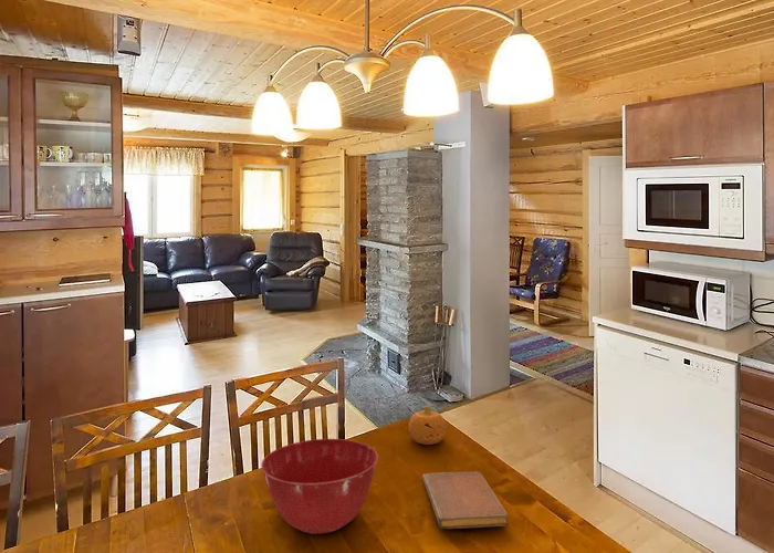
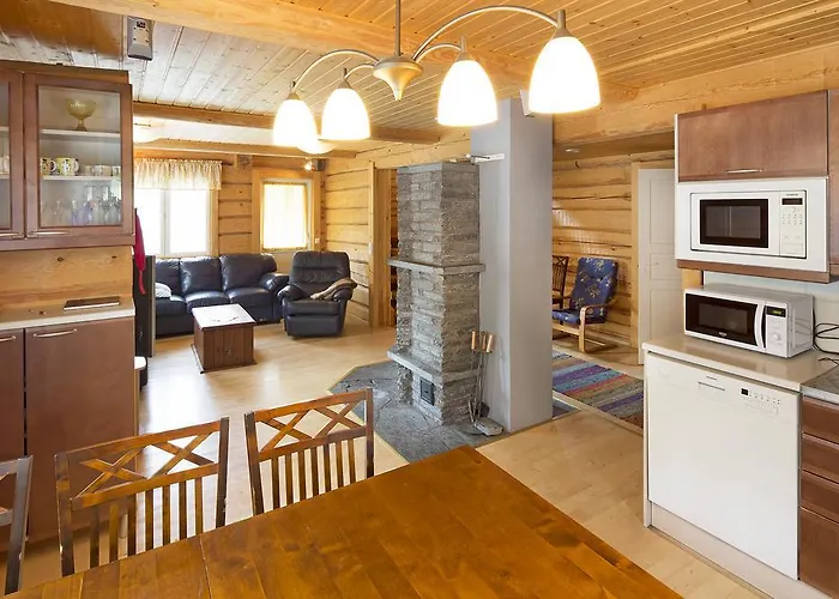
- notebook [421,471,510,530]
- mixing bowl [260,438,379,535]
- fruit [408,405,447,446]
